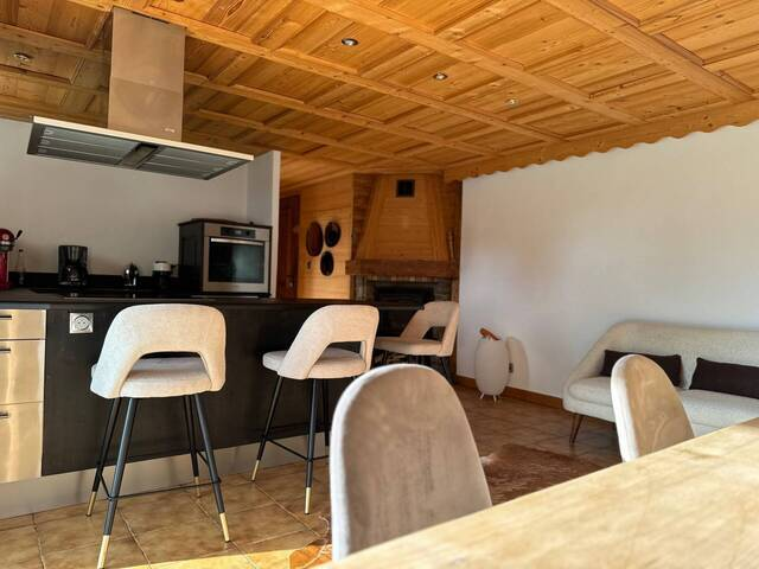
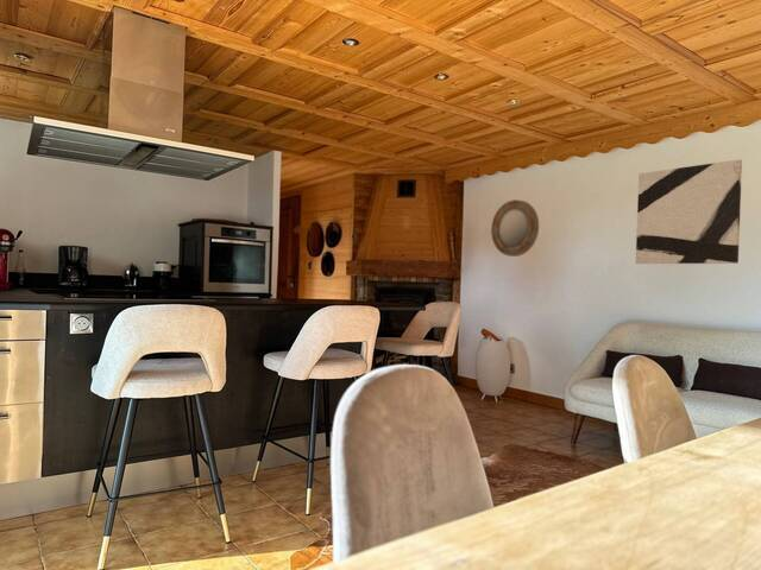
+ wall art [635,159,743,265]
+ home mirror [490,198,540,258]
